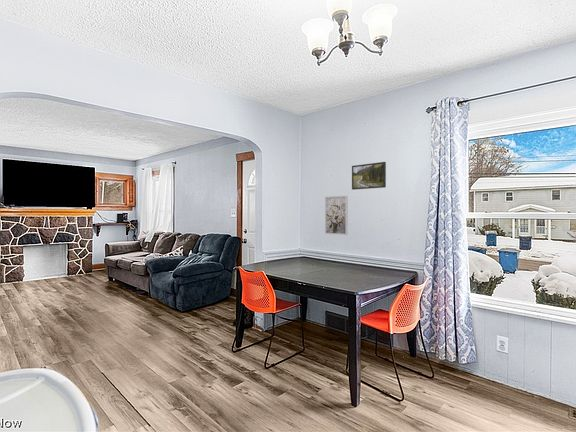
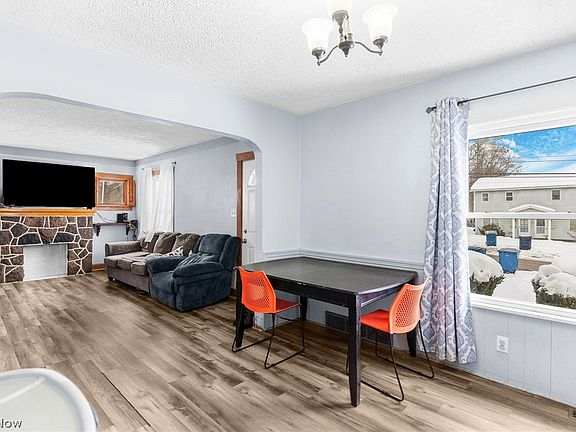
- wall art [324,195,349,236]
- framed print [351,161,387,191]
